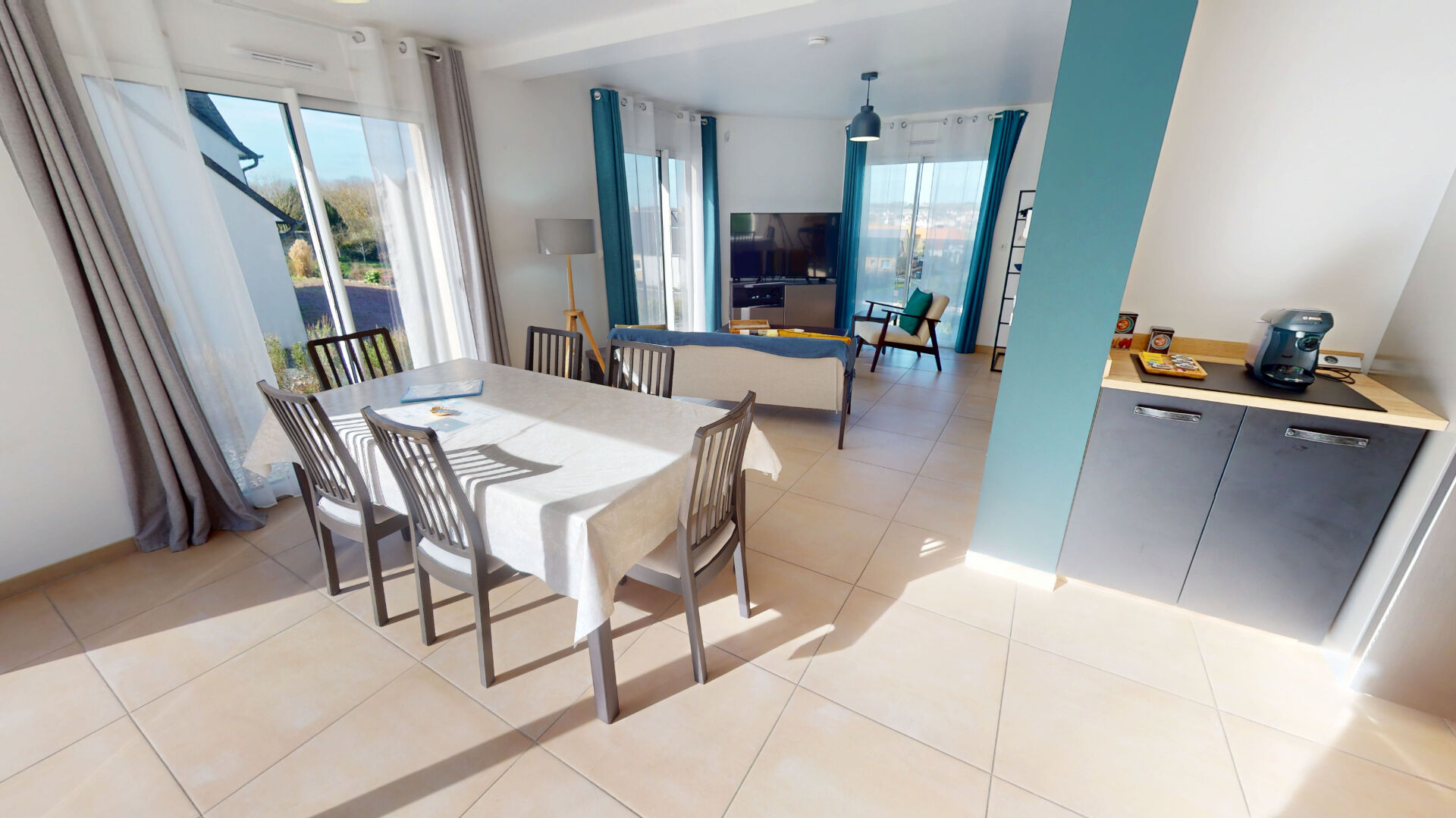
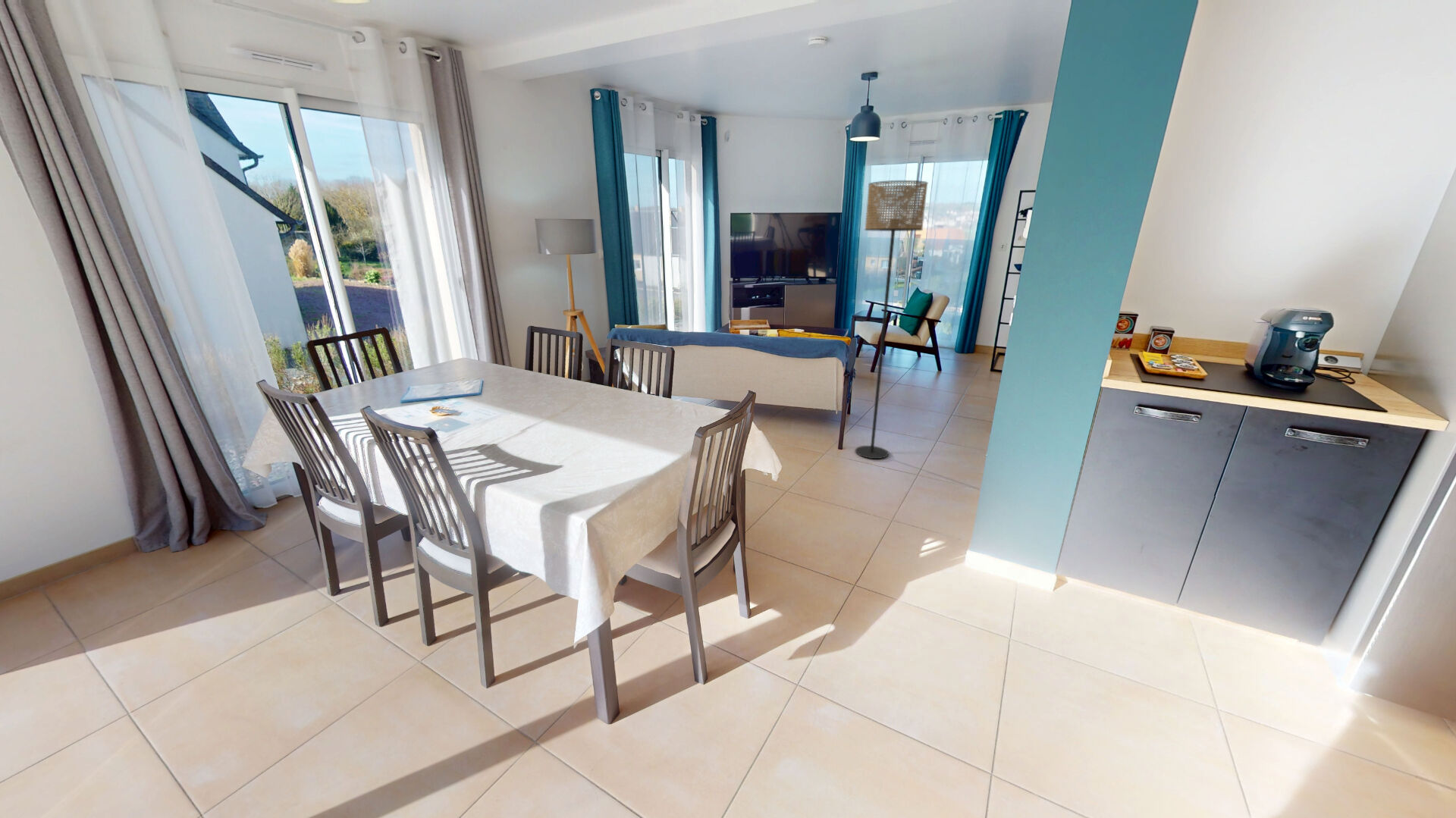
+ floor lamp [855,180,928,459]
